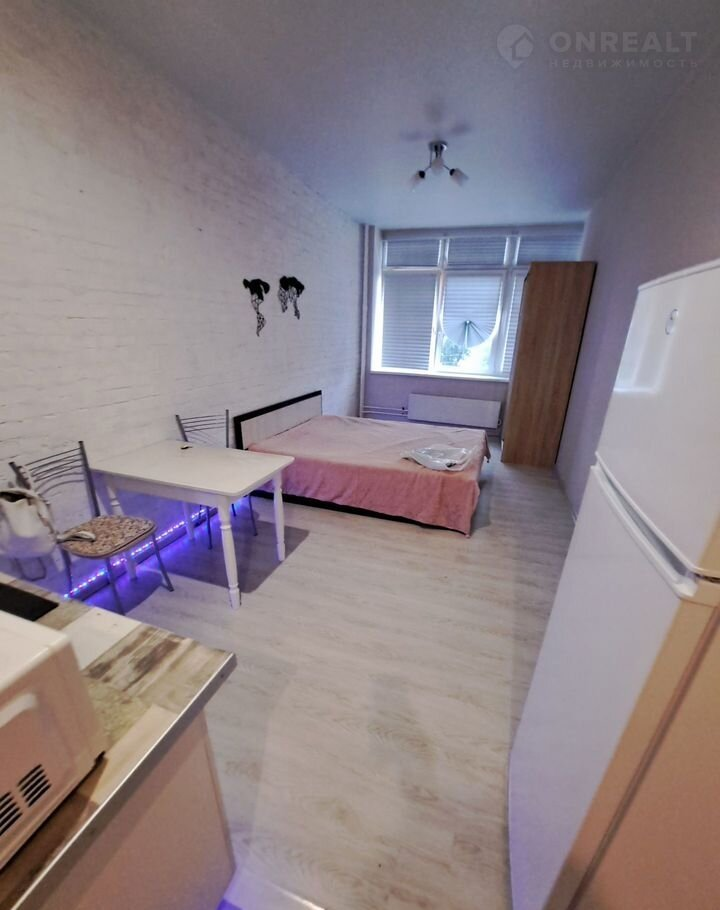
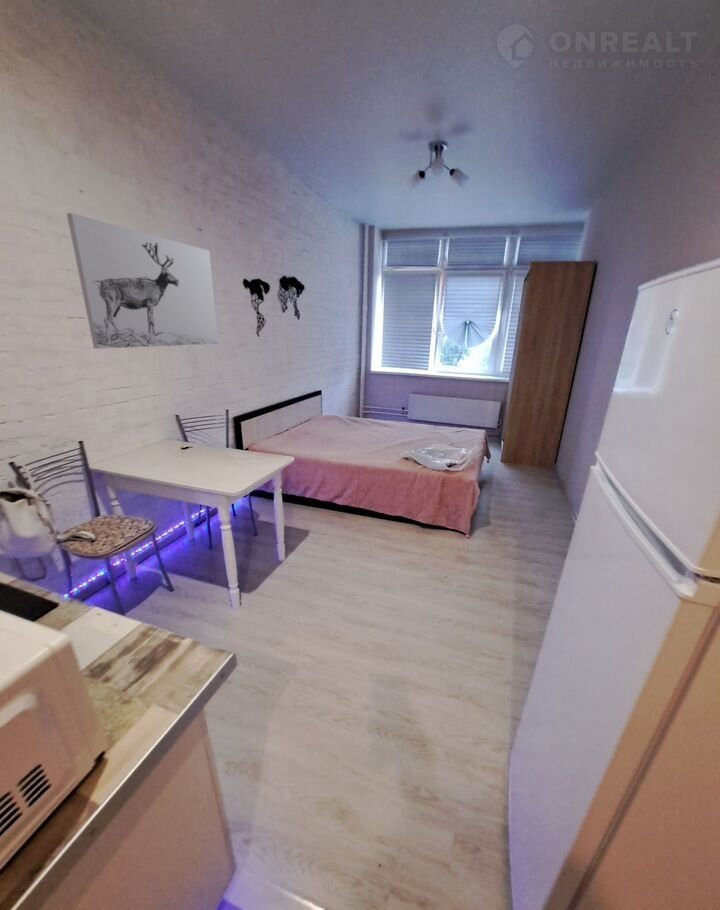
+ wall art [66,212,219,350]
